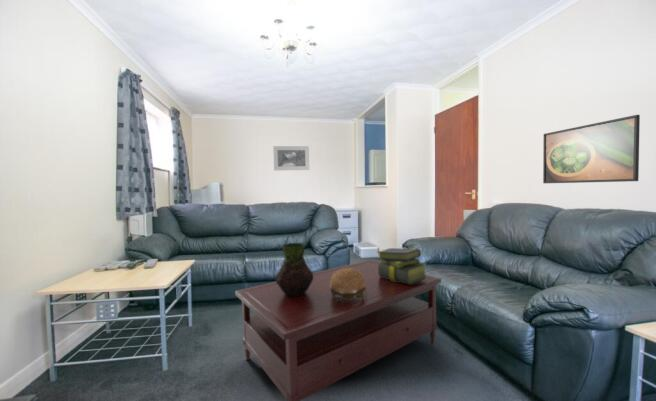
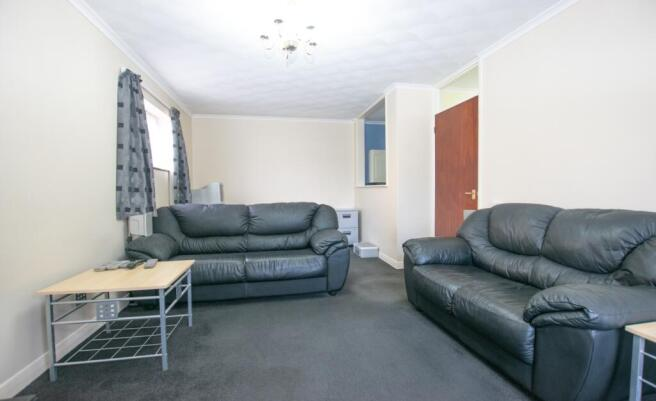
- vase [275,242,313,296]
- stack of books [376,247,428,284]
- coffee table [234,259,442,401]
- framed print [542,114,641,184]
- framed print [272,145,310,171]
- decorative bowl [330,268,366,301]
